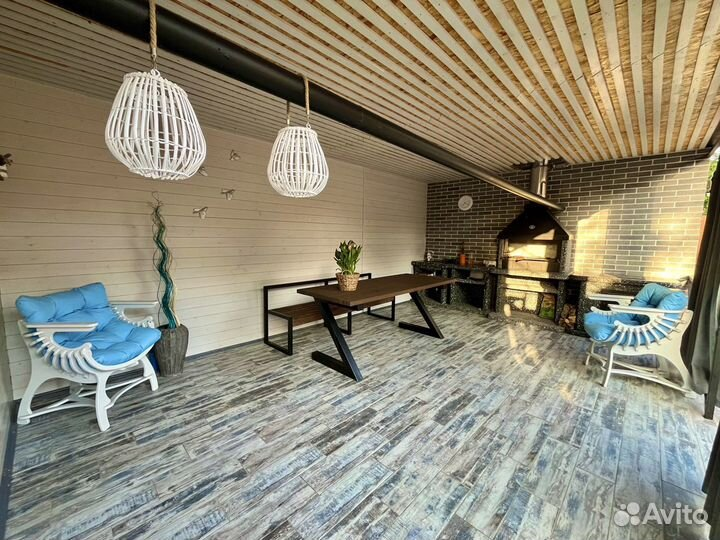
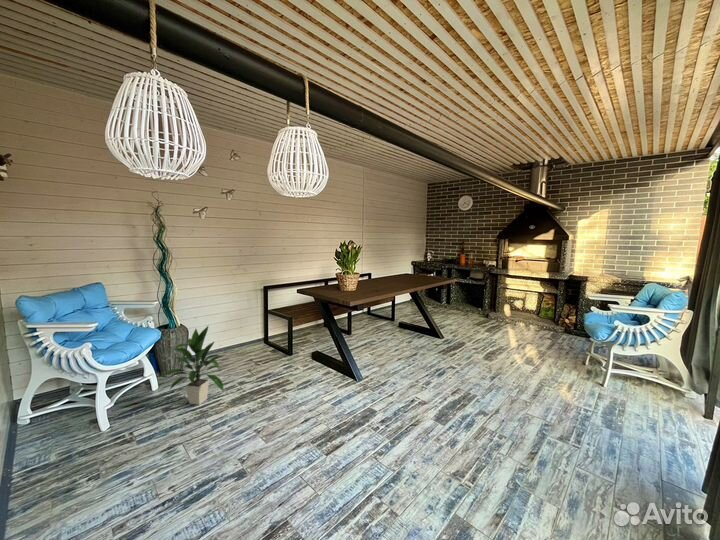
+ indoor plant [158,324,226,406]
